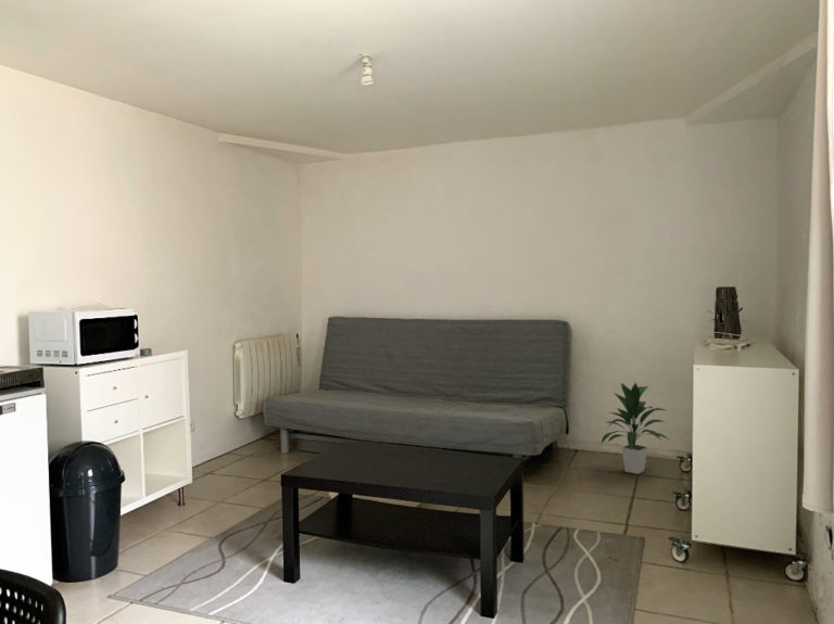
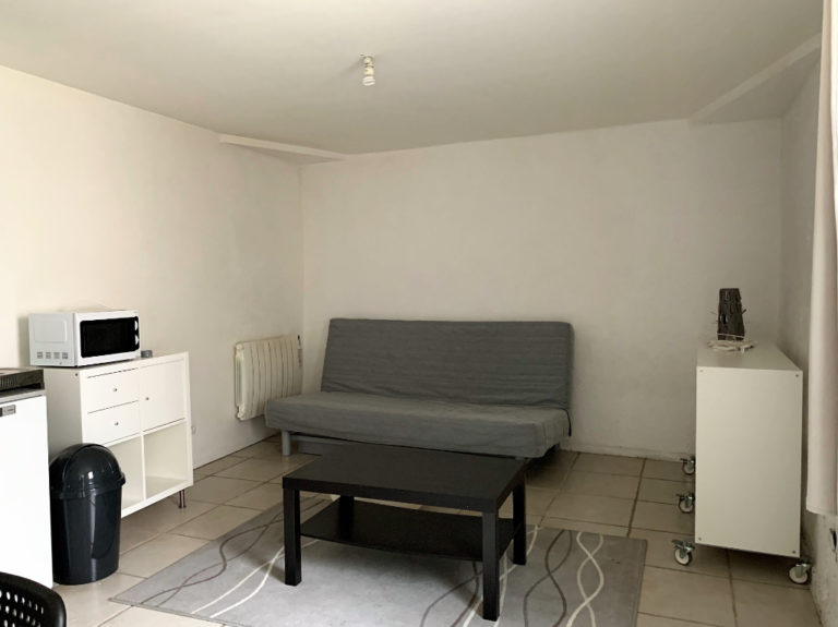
- indoor plant [601,382,670,475]
